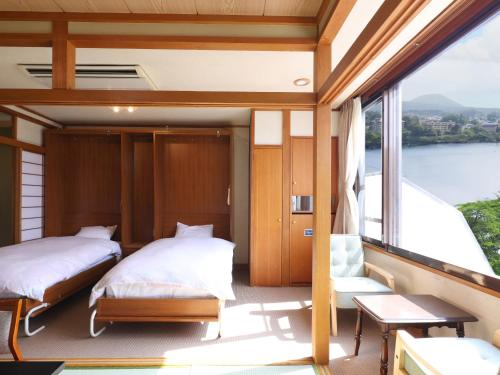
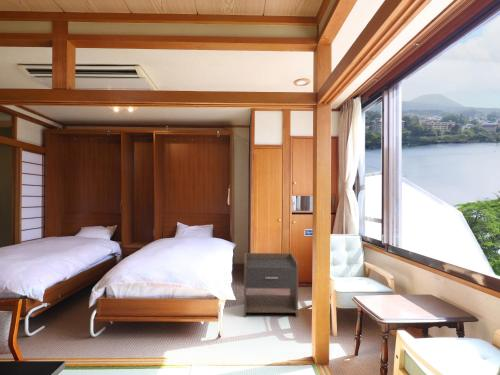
+ nightstand [243,252,299,318]
